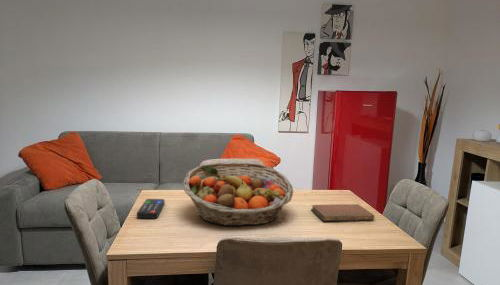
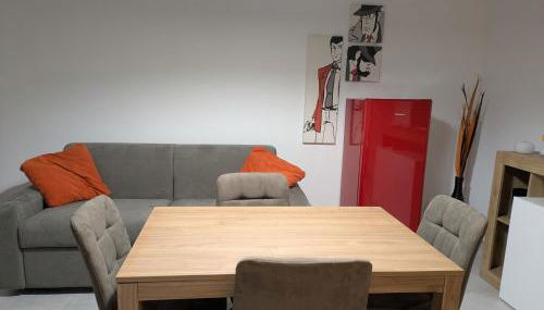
- remote control [136,198,166,219]
- fruit basket [183,161,294,227]
- notebook [310,203,375,222]
